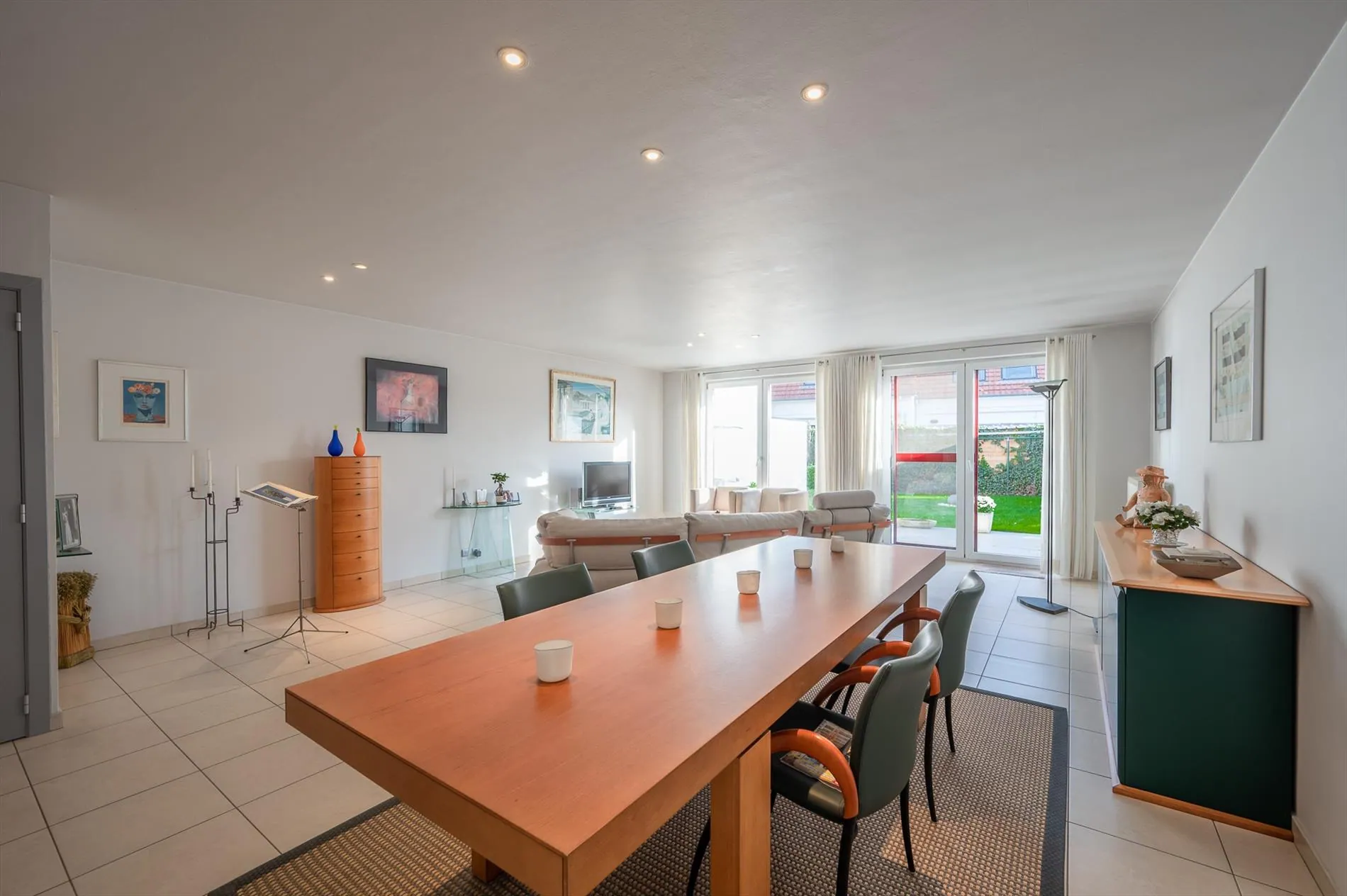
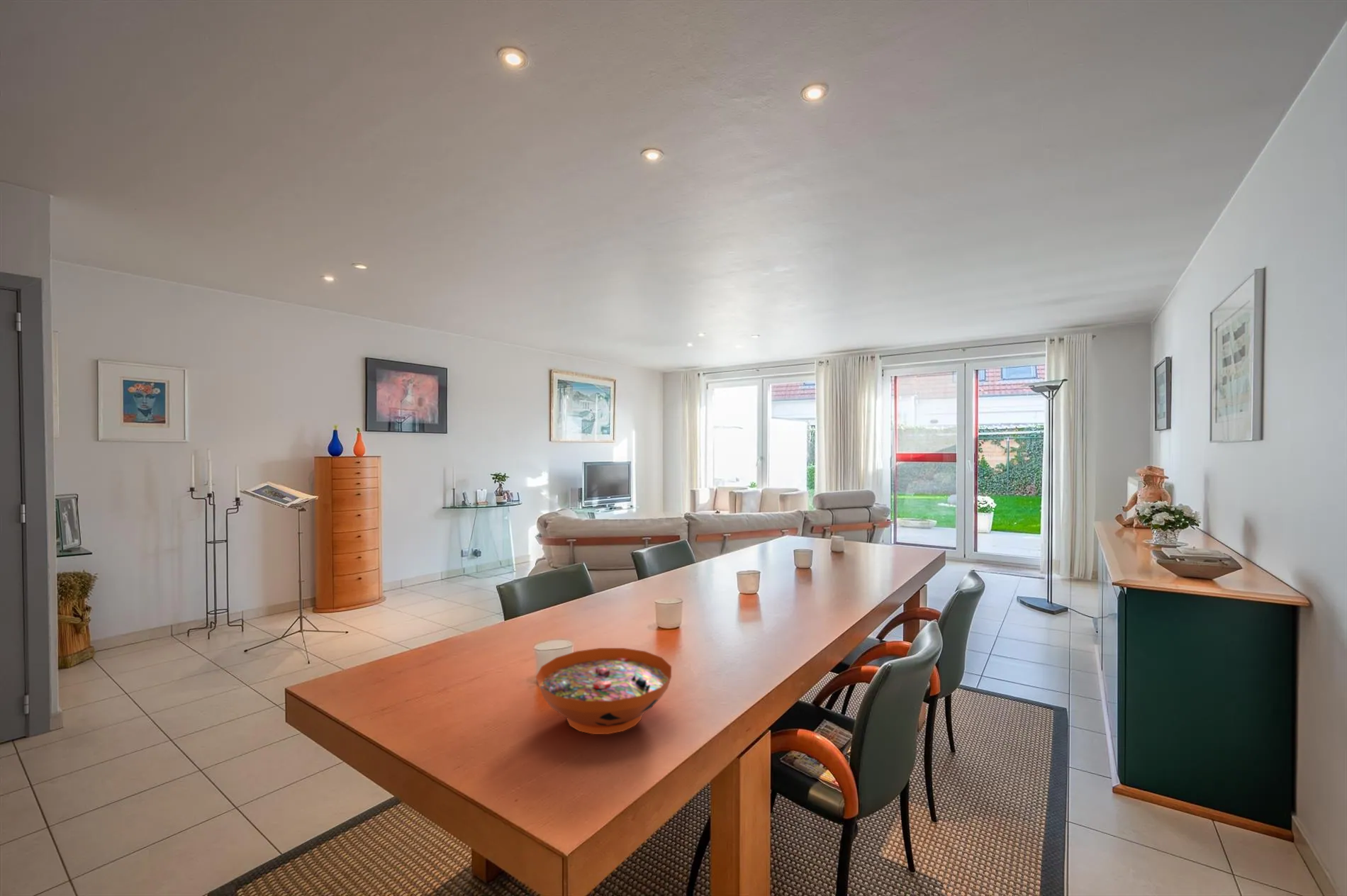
+ decorative bowl [535,647,672,735]
